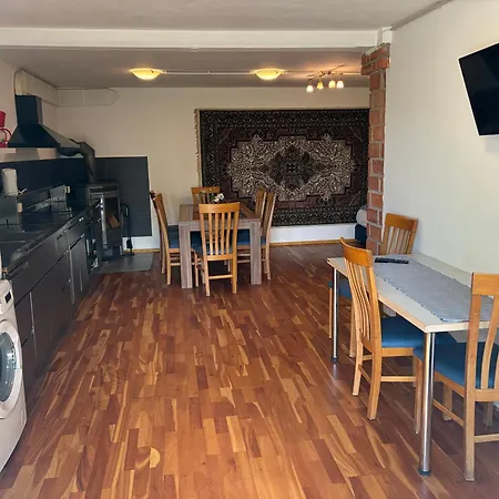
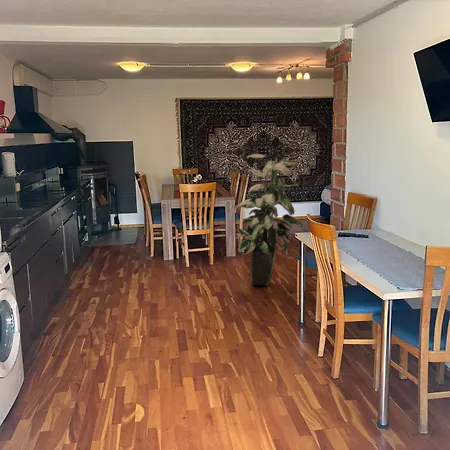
+ indoor plant [235,153,304,287]
